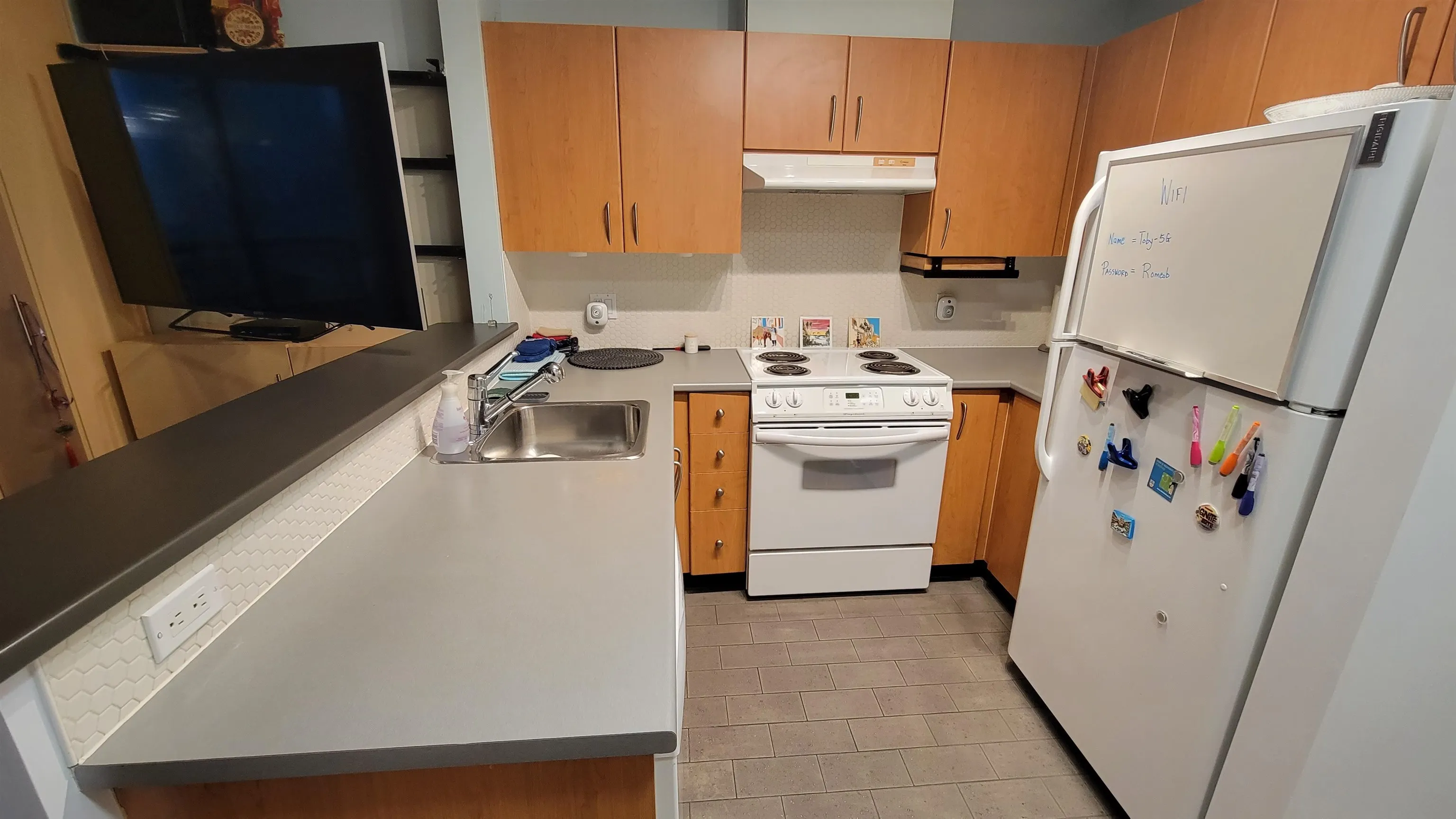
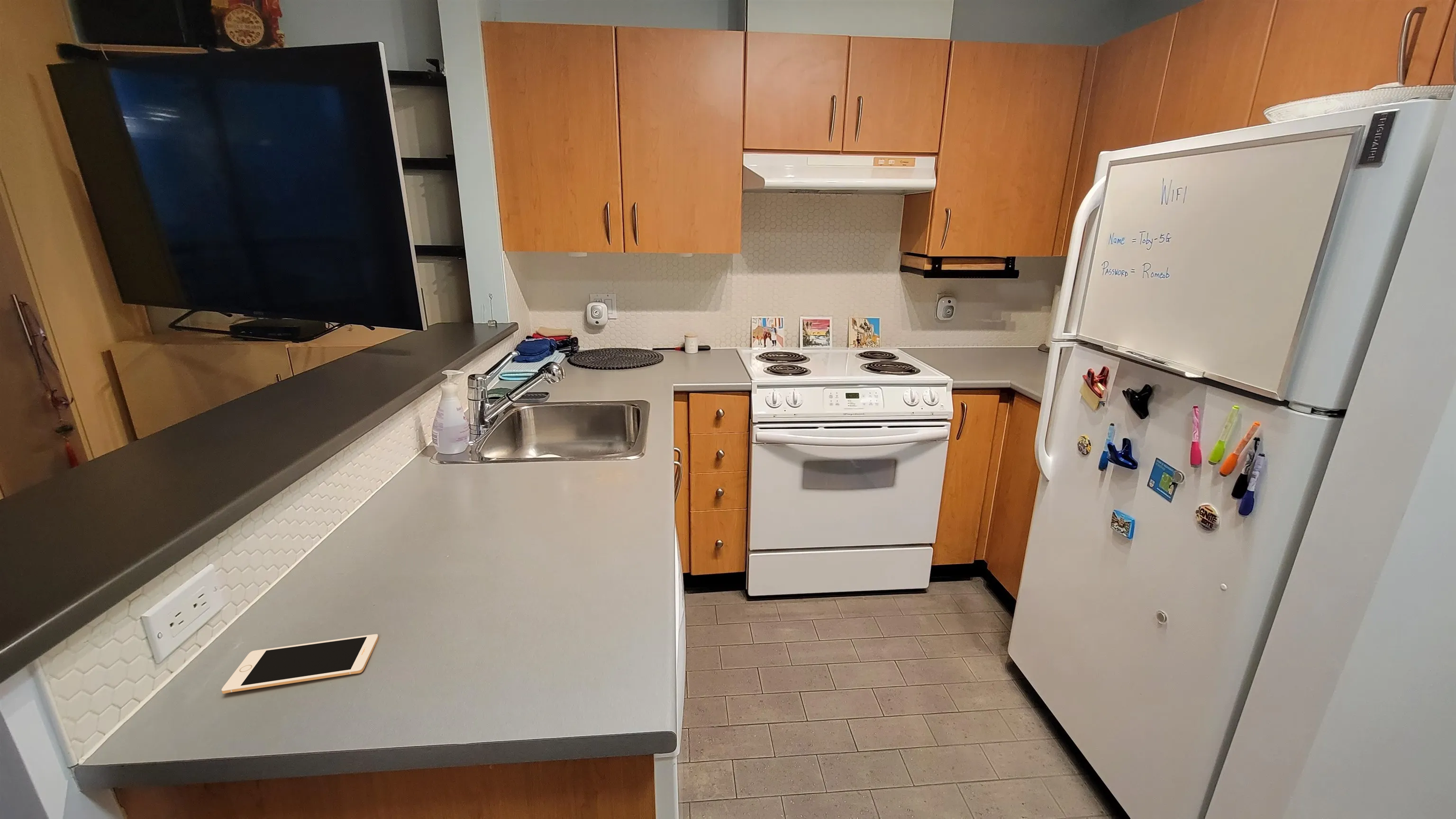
+ cell phone [221,634,379,694]
